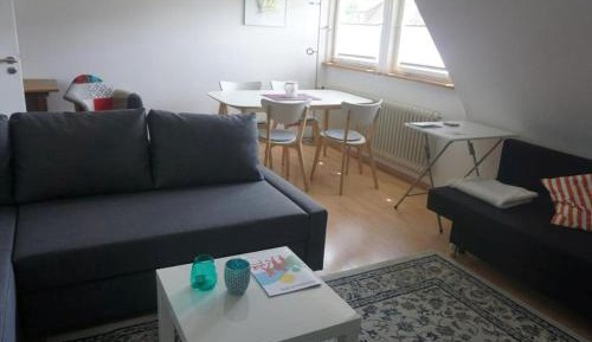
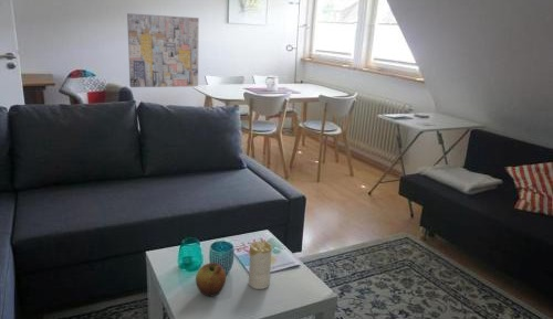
+ apple [195,262,227,298]
+ wall art [126,12,200,88]
+ candle [248,241,273,290]
